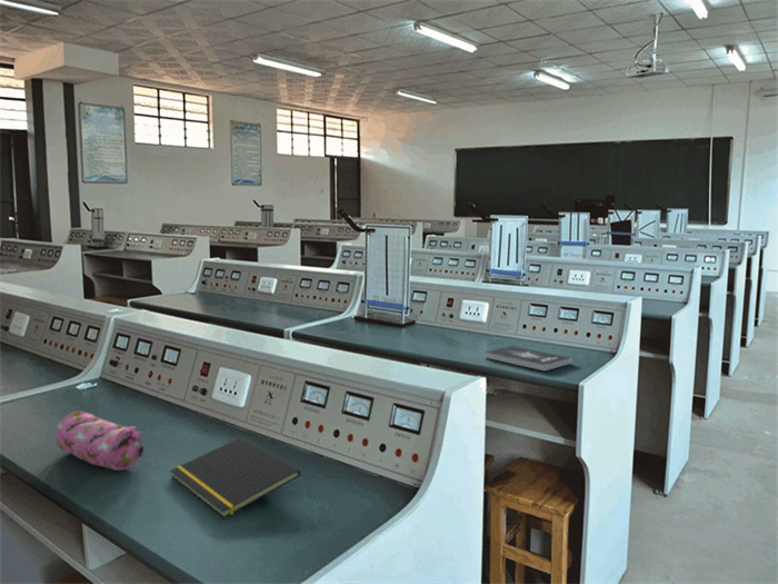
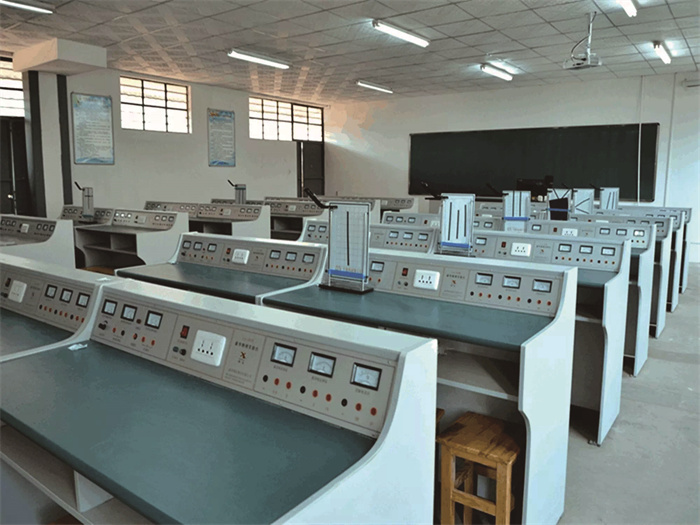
- notepad [169,436,301,519]
- book [483,345,573,372]
- pencil case [54,410,146,472]
